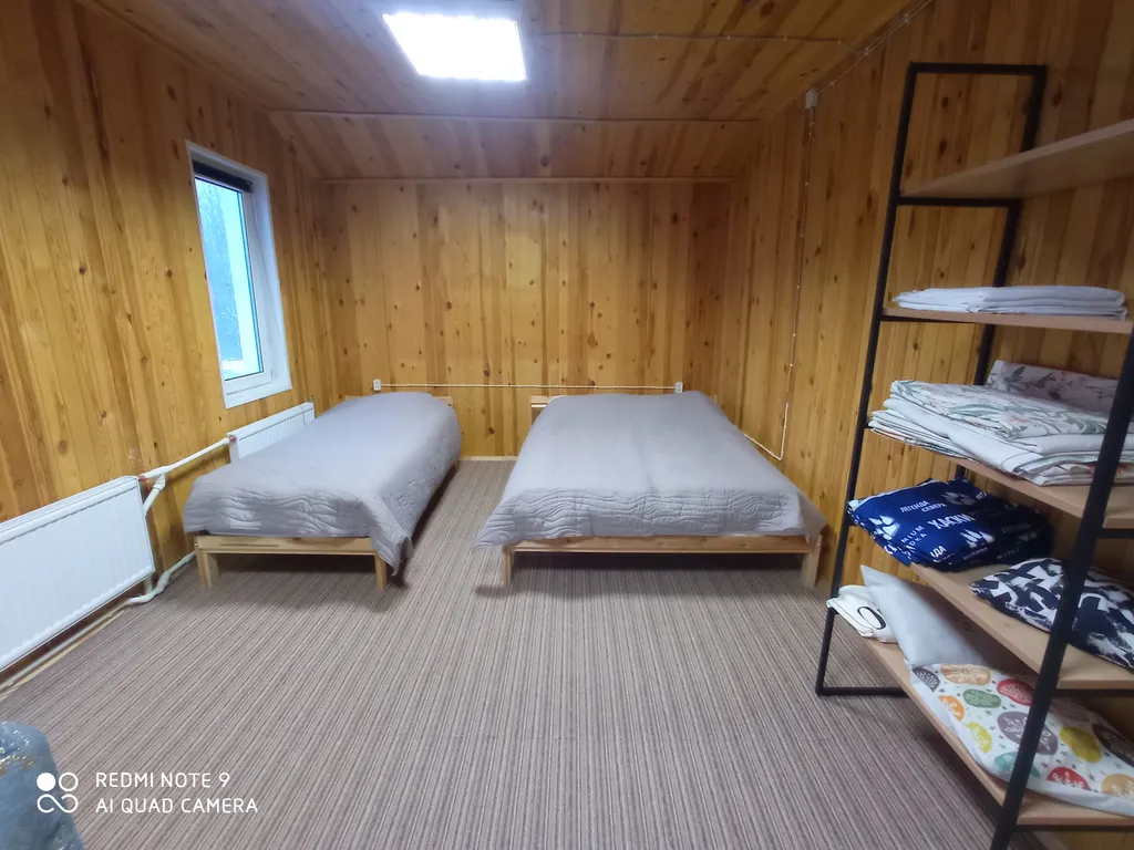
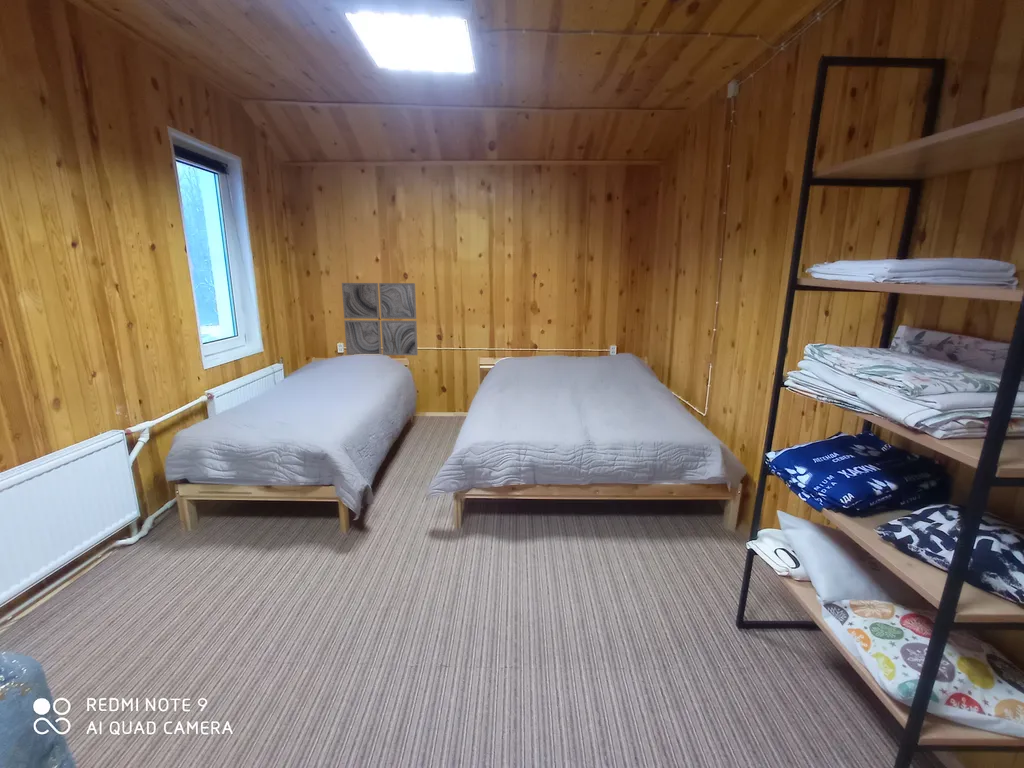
+ wall art [341,282,419,356]
